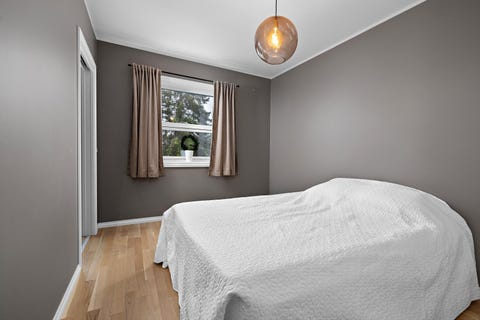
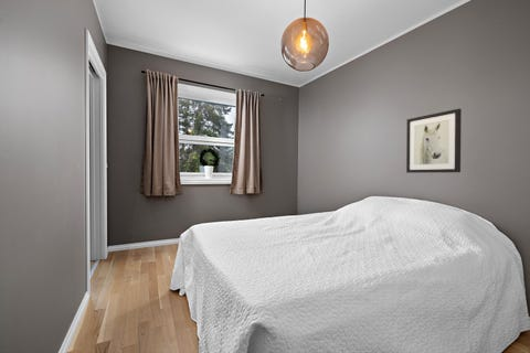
+ wall art [405,108,463,174]
